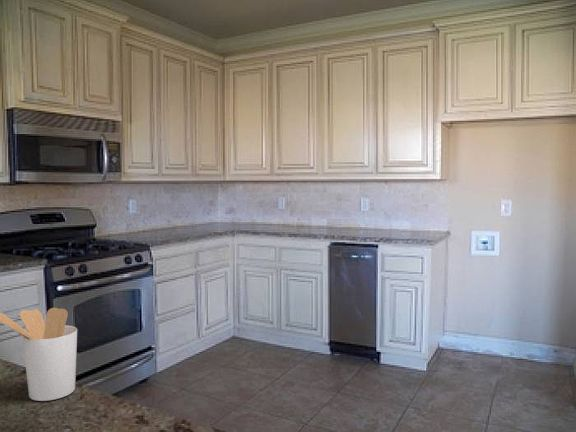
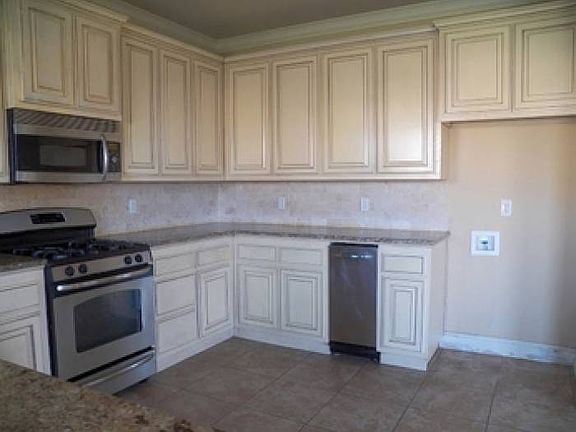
- utensil holder [0,307,78,402]
